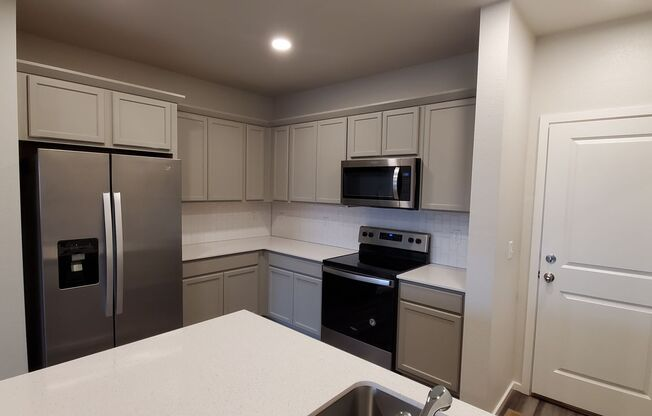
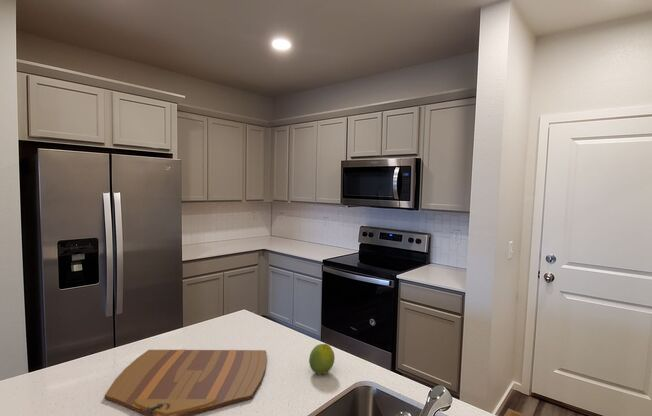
+ fruit [308,343,336,375]
+ cutting board [104,348,268,416]
